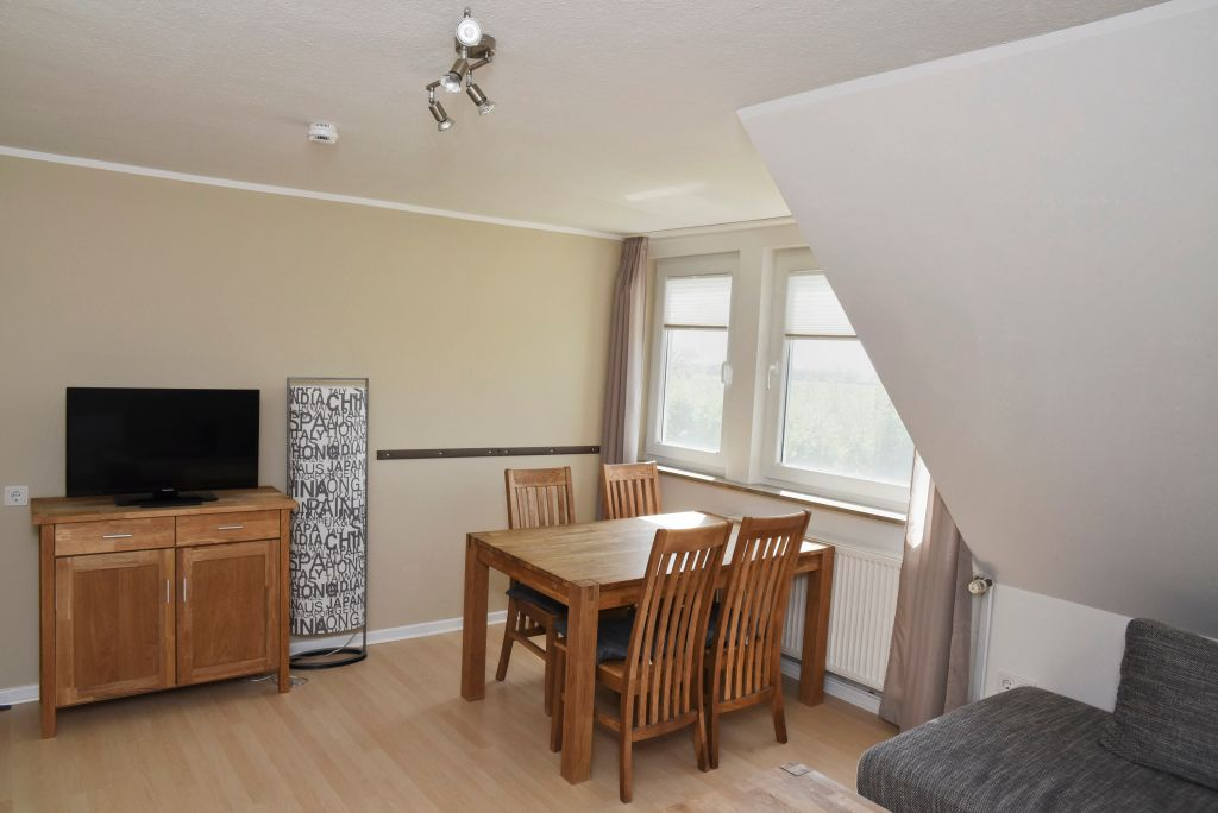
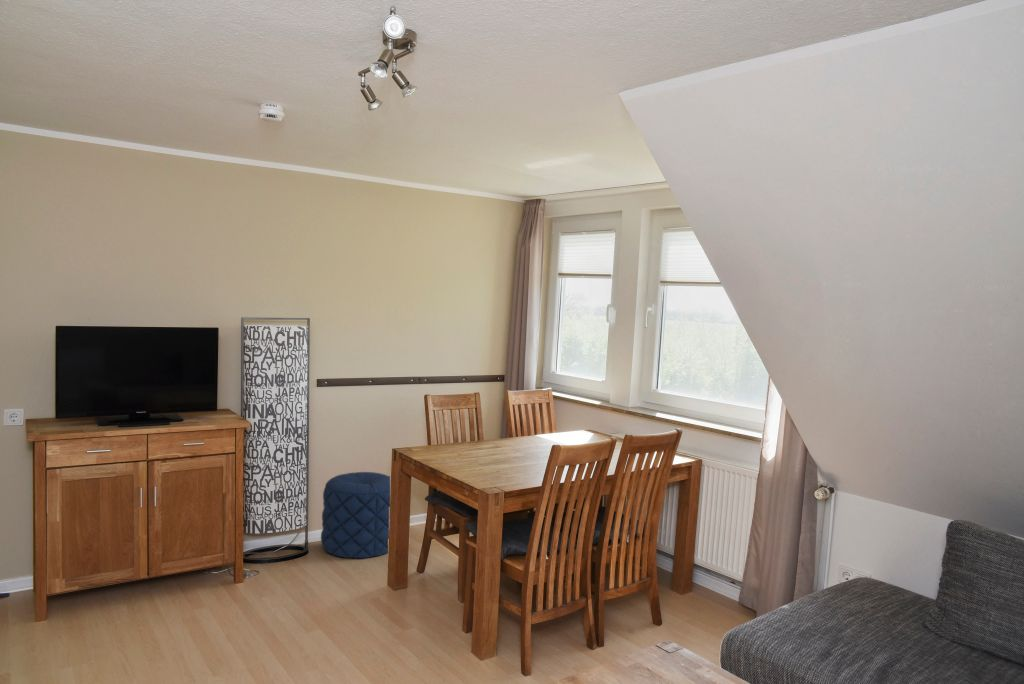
+ pouf [320,471,391,559]
